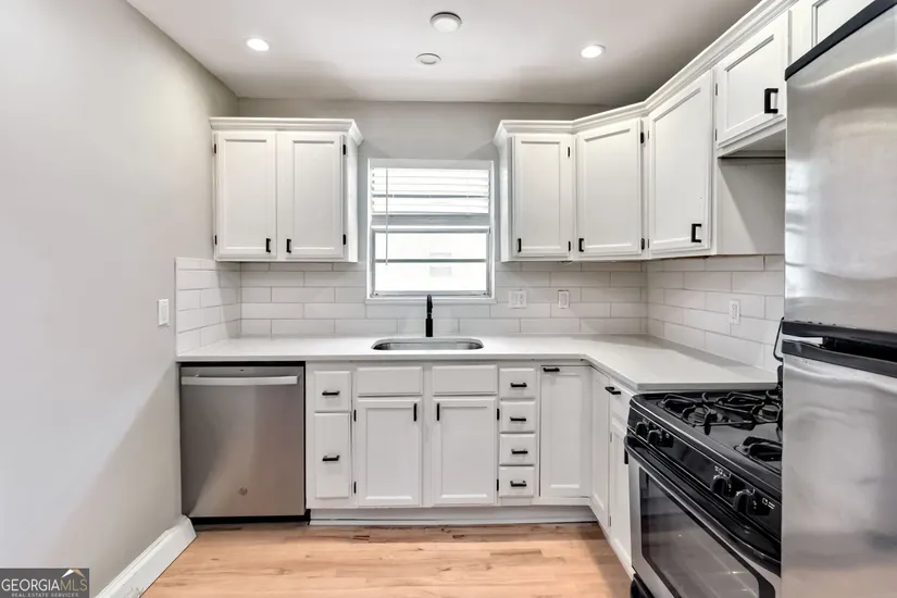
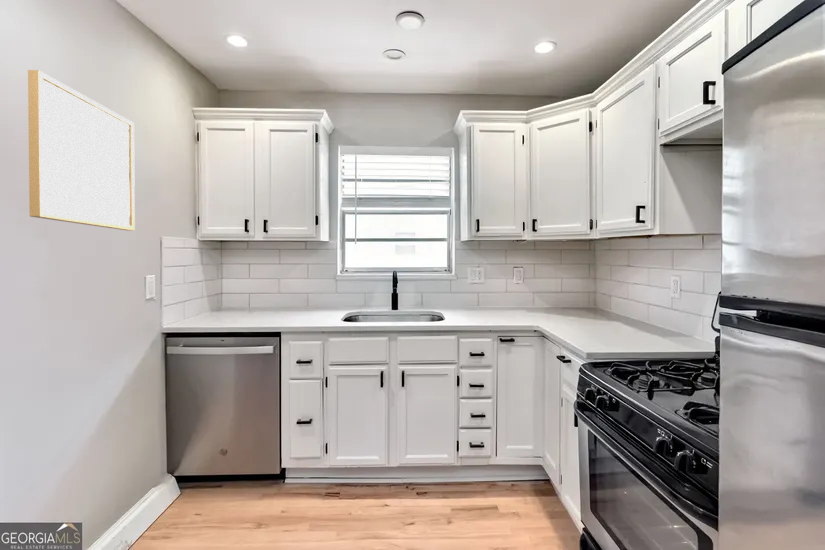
+ wall art [27,69,136,232]
